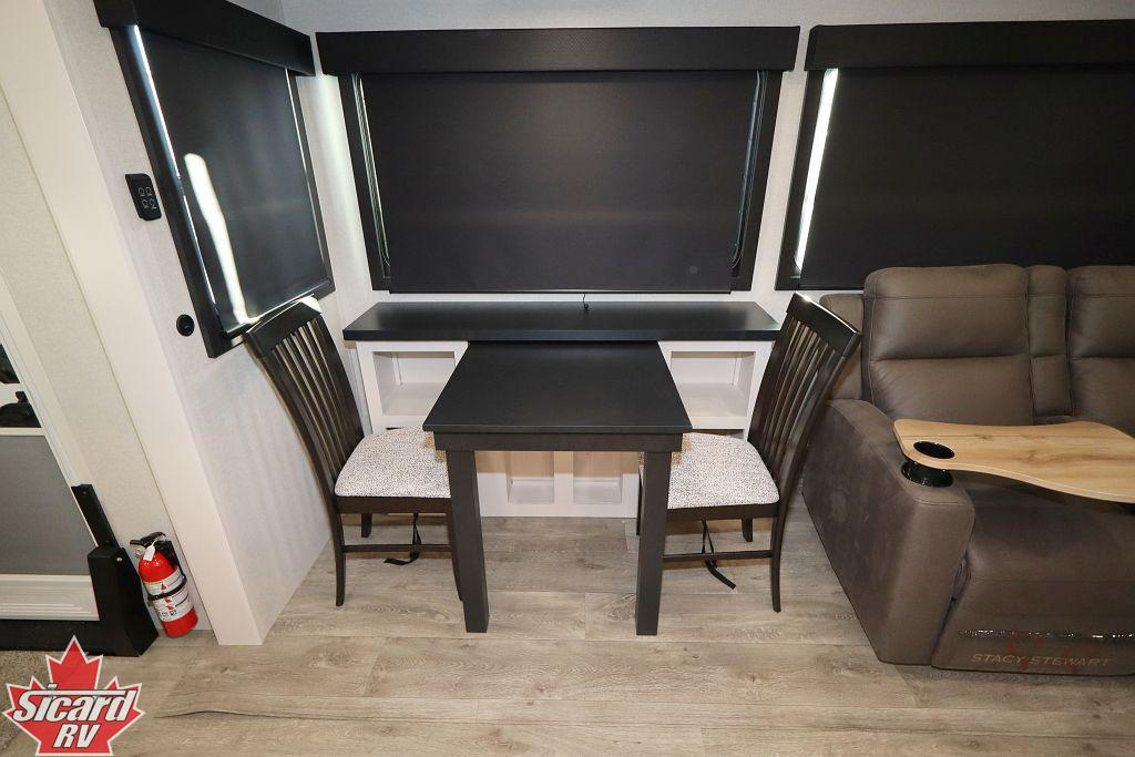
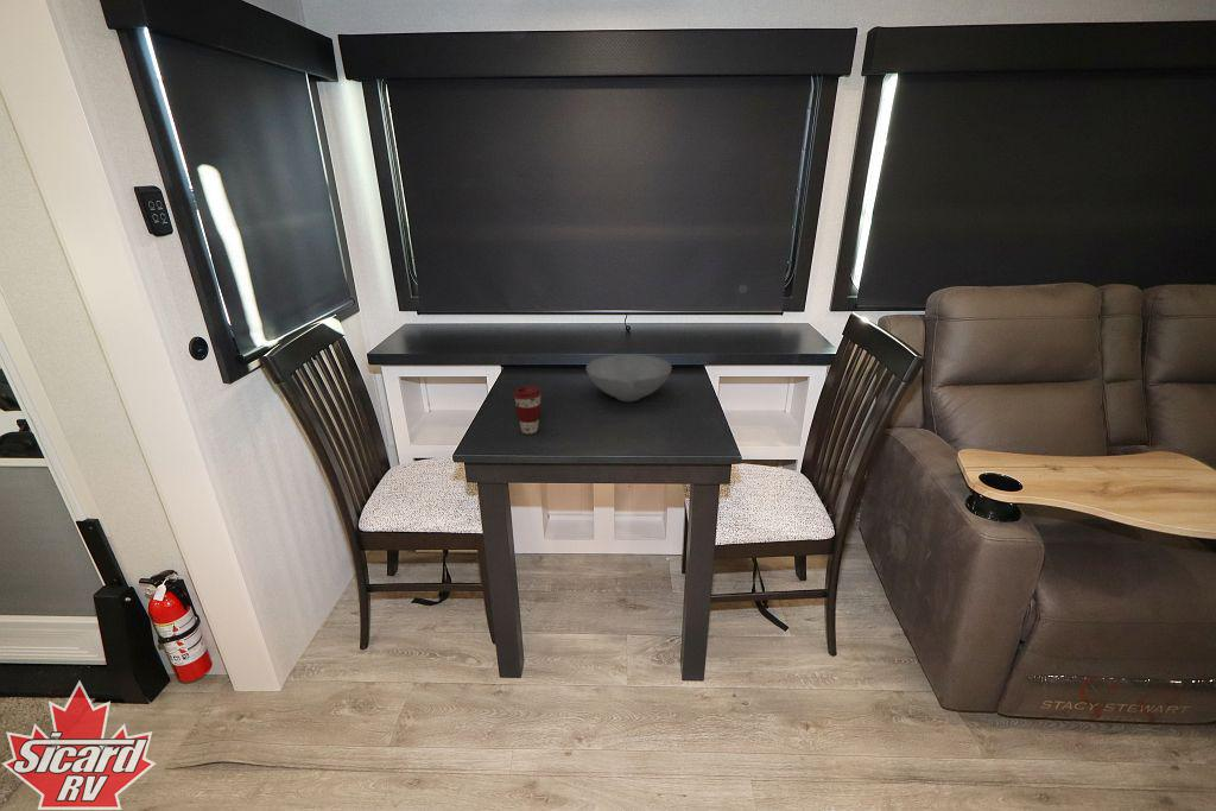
+ coffee cup [512,385,543,435]
+ bowl [585,354,673,403]
